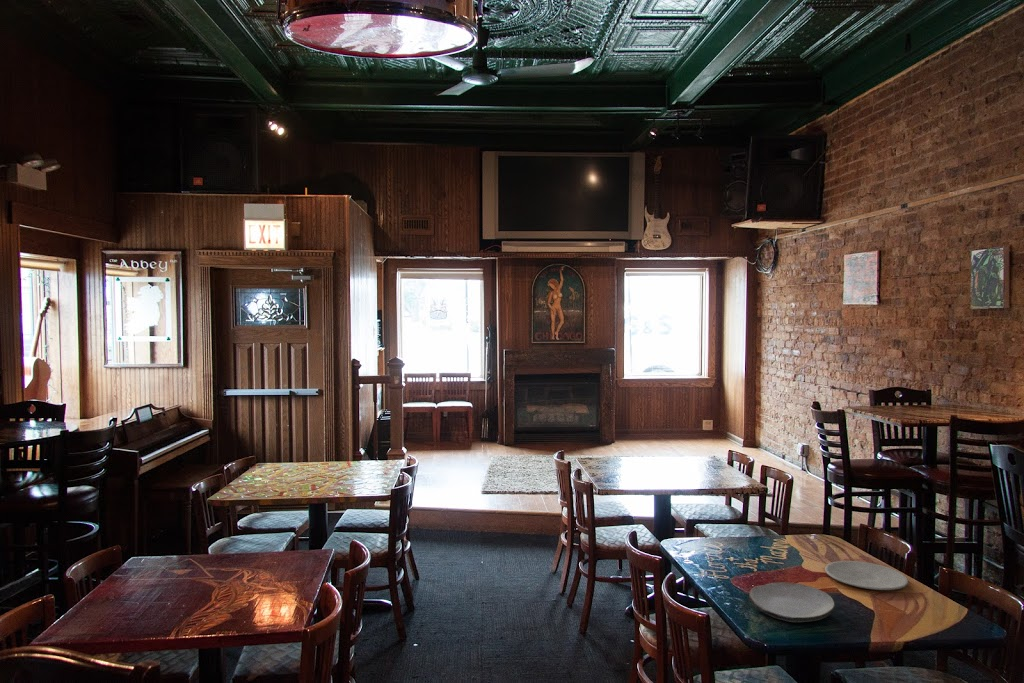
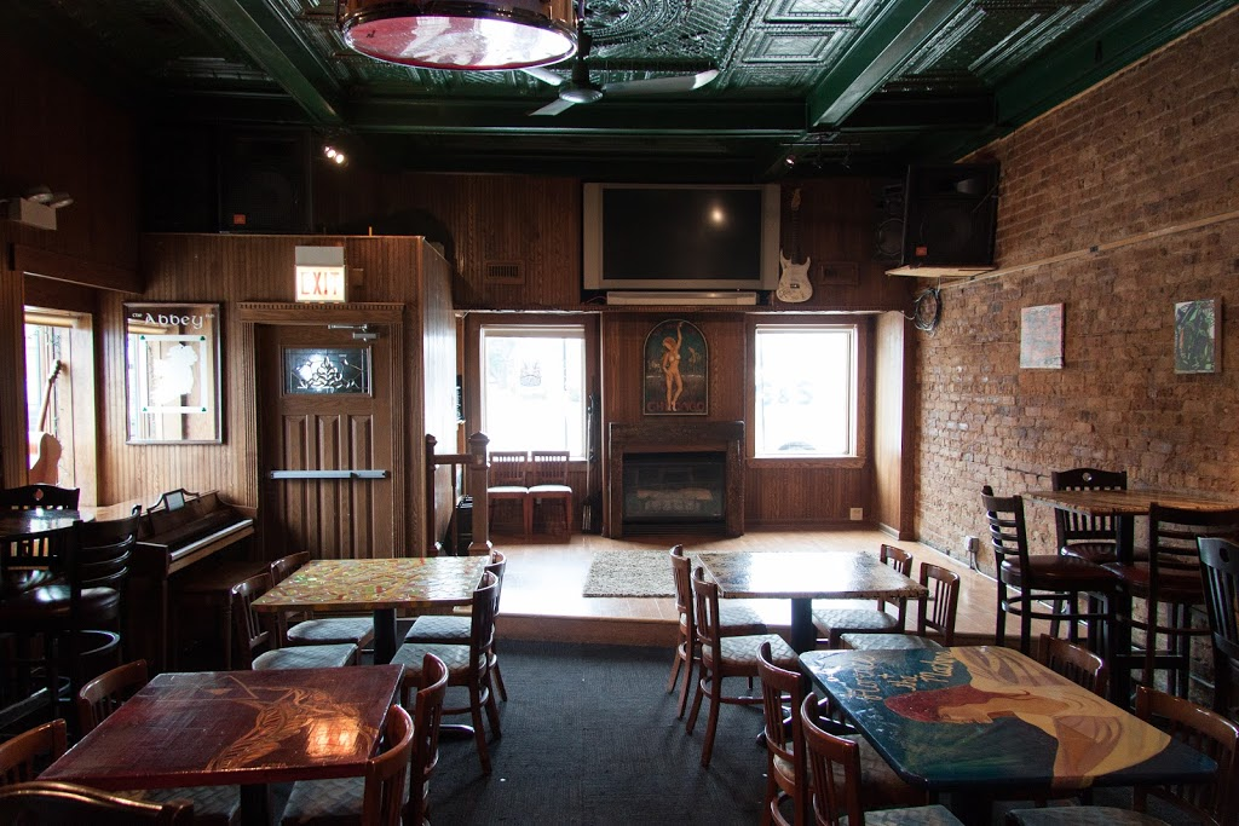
- plate [748,581,835,623]
- plate [824,560,909,591]
